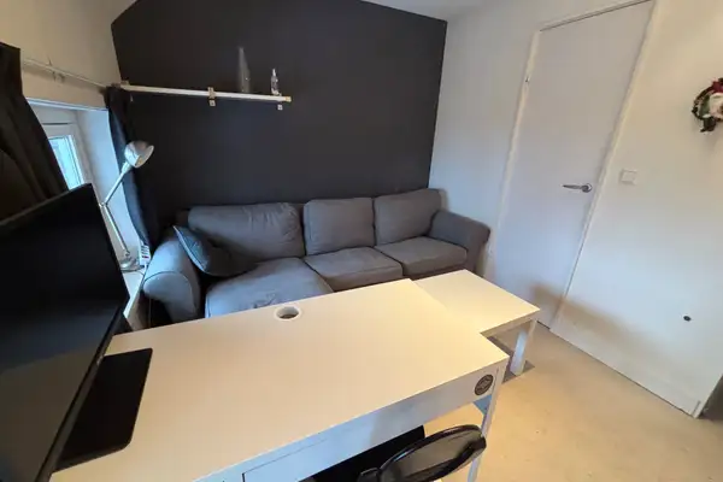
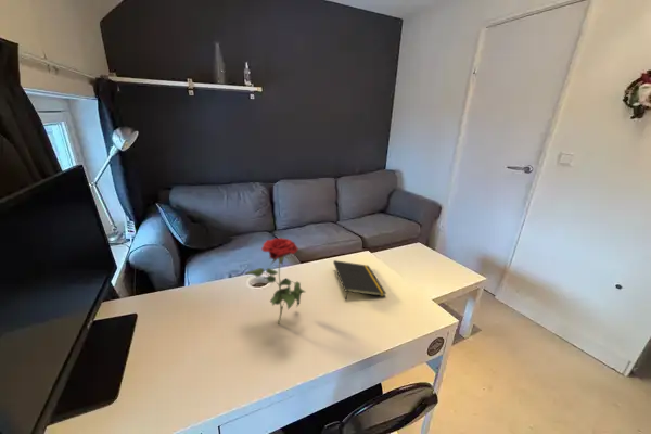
+ notepad [332,259,387,299]
+ flower [244,237,307,324]
